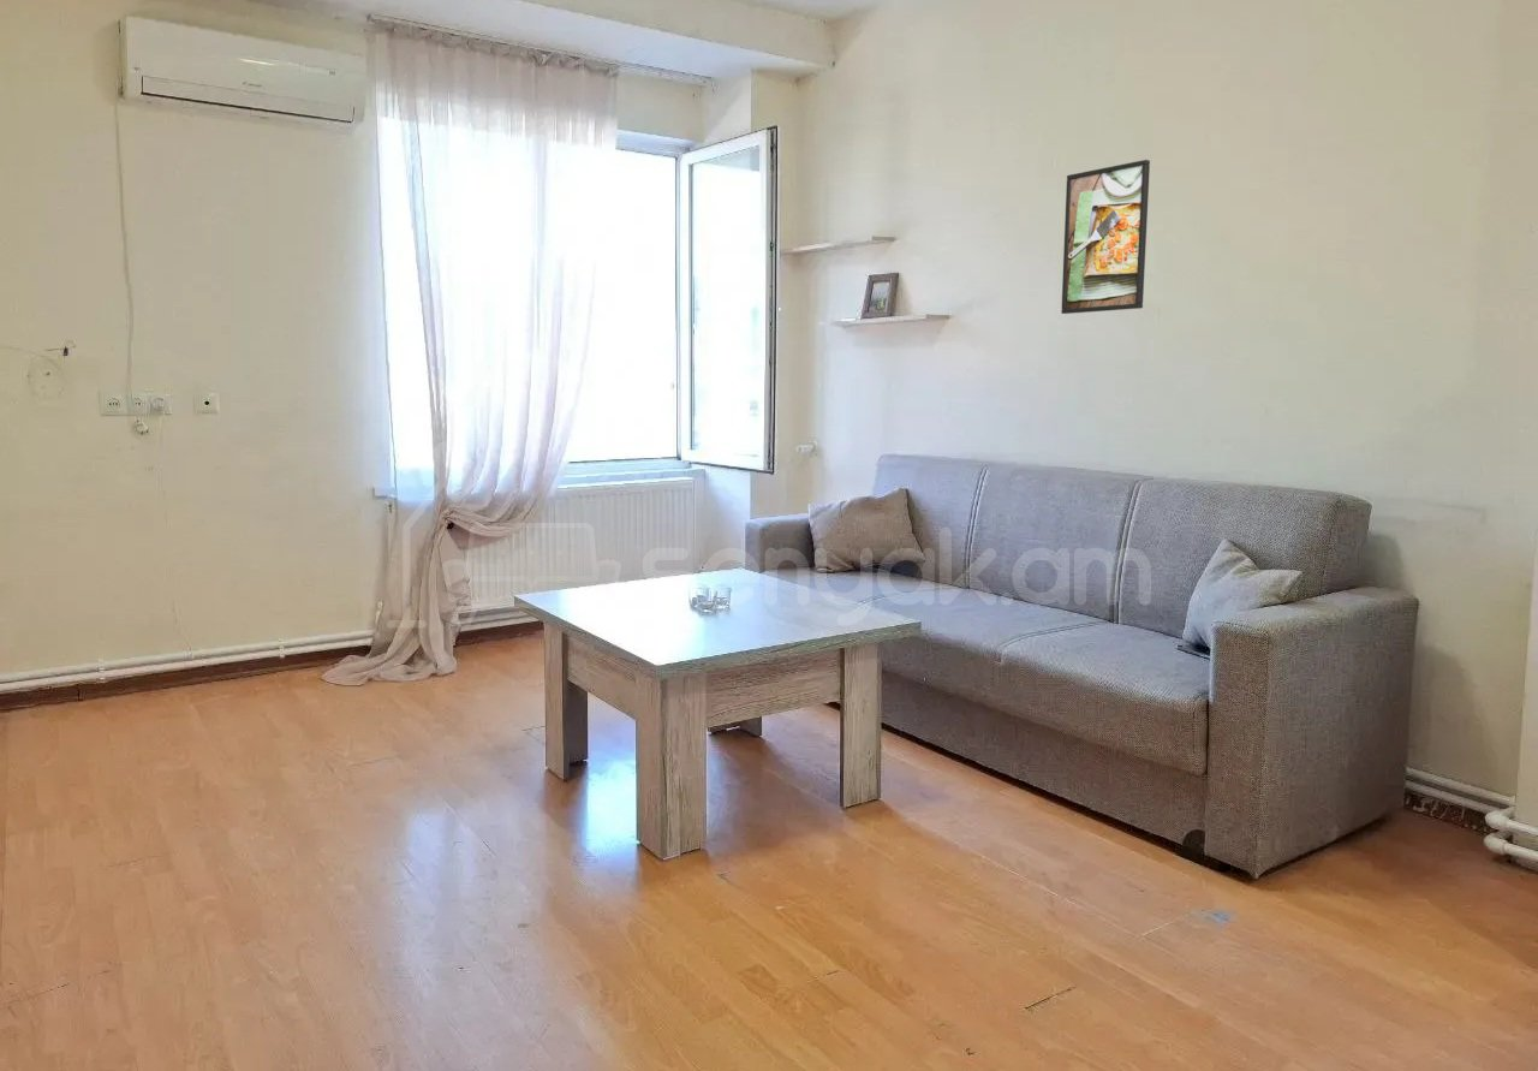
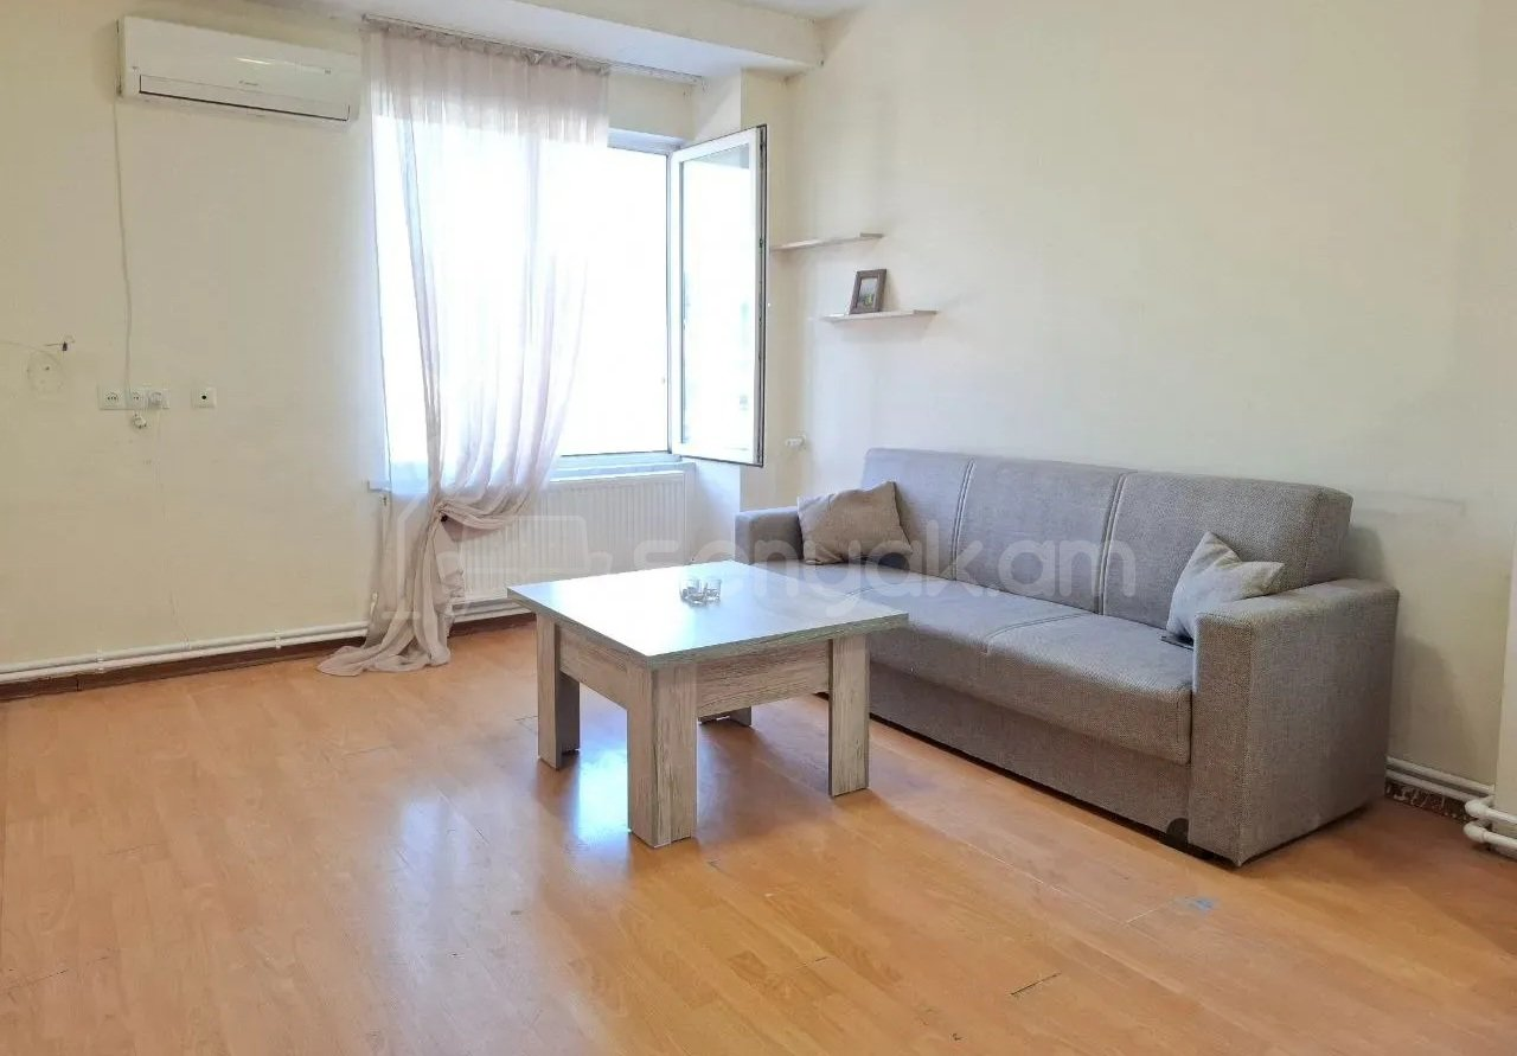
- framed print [1060,159,1151,315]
